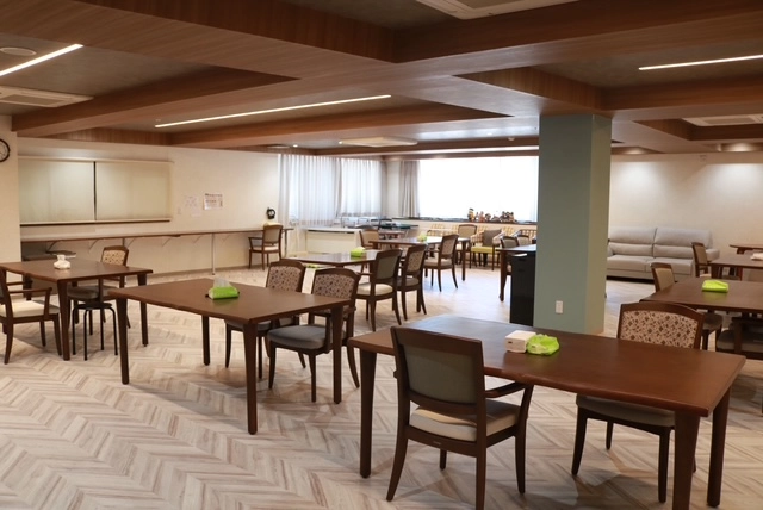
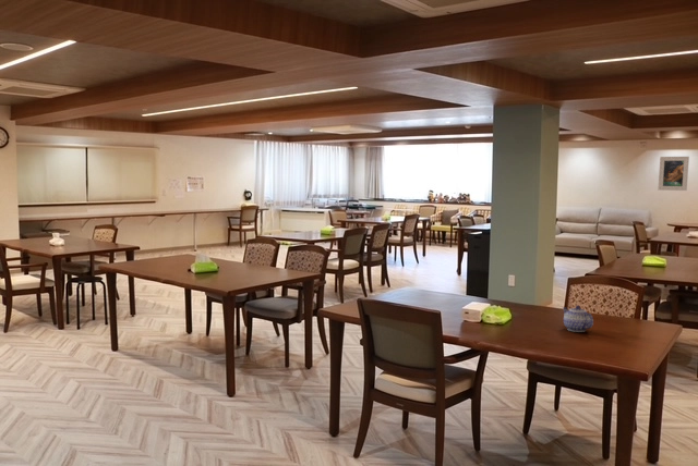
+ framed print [657,156,690,192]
+ teapot [562,304,594,333]
